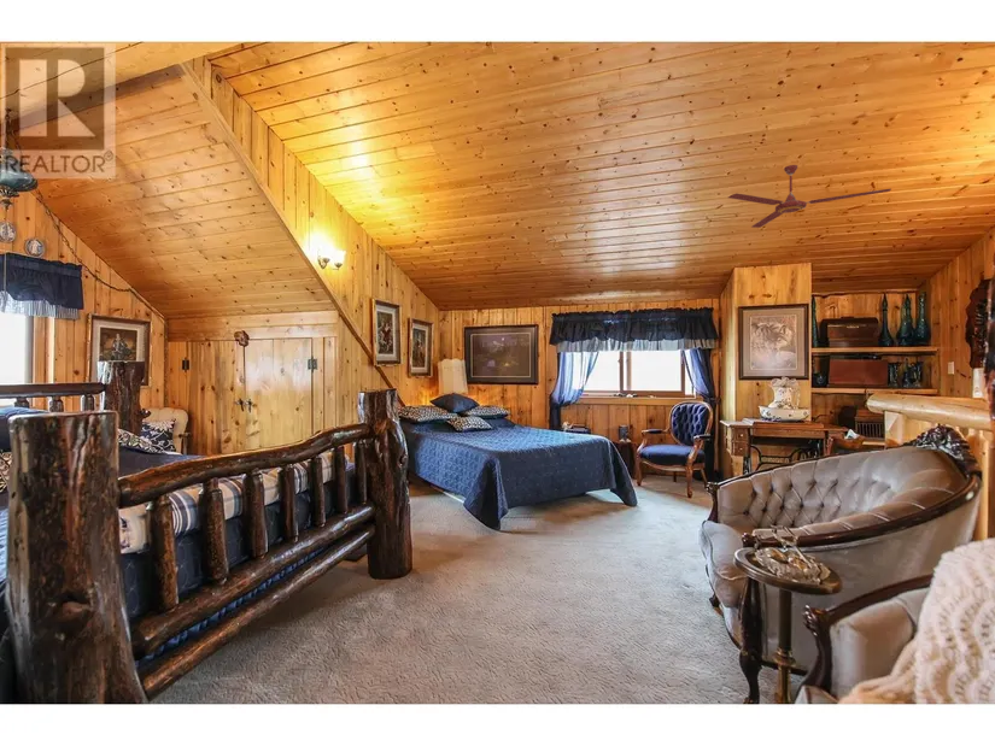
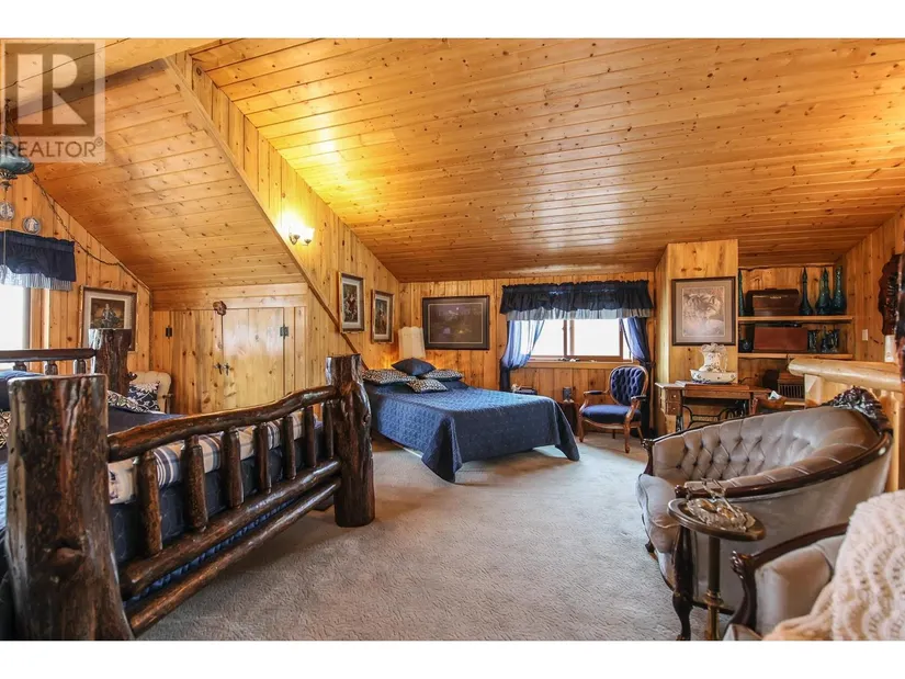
- ceiling fan [727,164,892,229]
